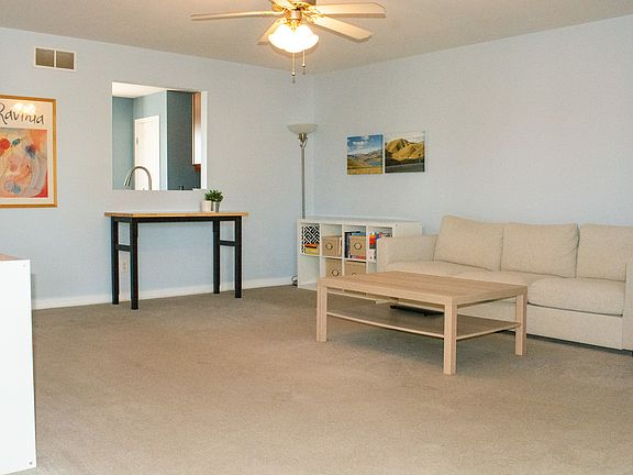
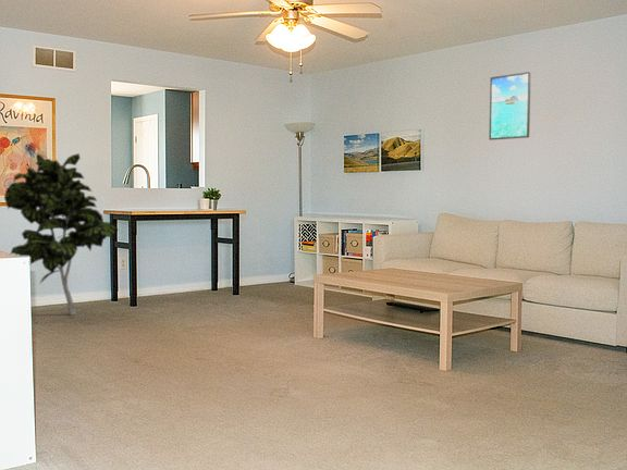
+ indoor plant [3,152,119,316]
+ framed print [488,71,532,141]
